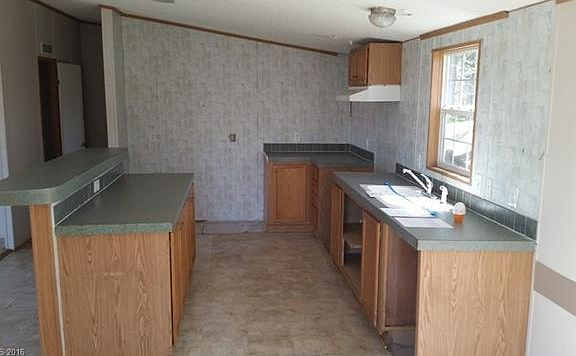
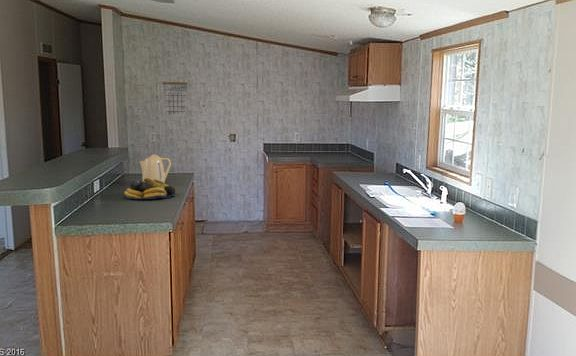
+ calendar [162,75,188,117]
+ kettle [138,154,172,183]
+ fruit bowl [122,178,177,200]
